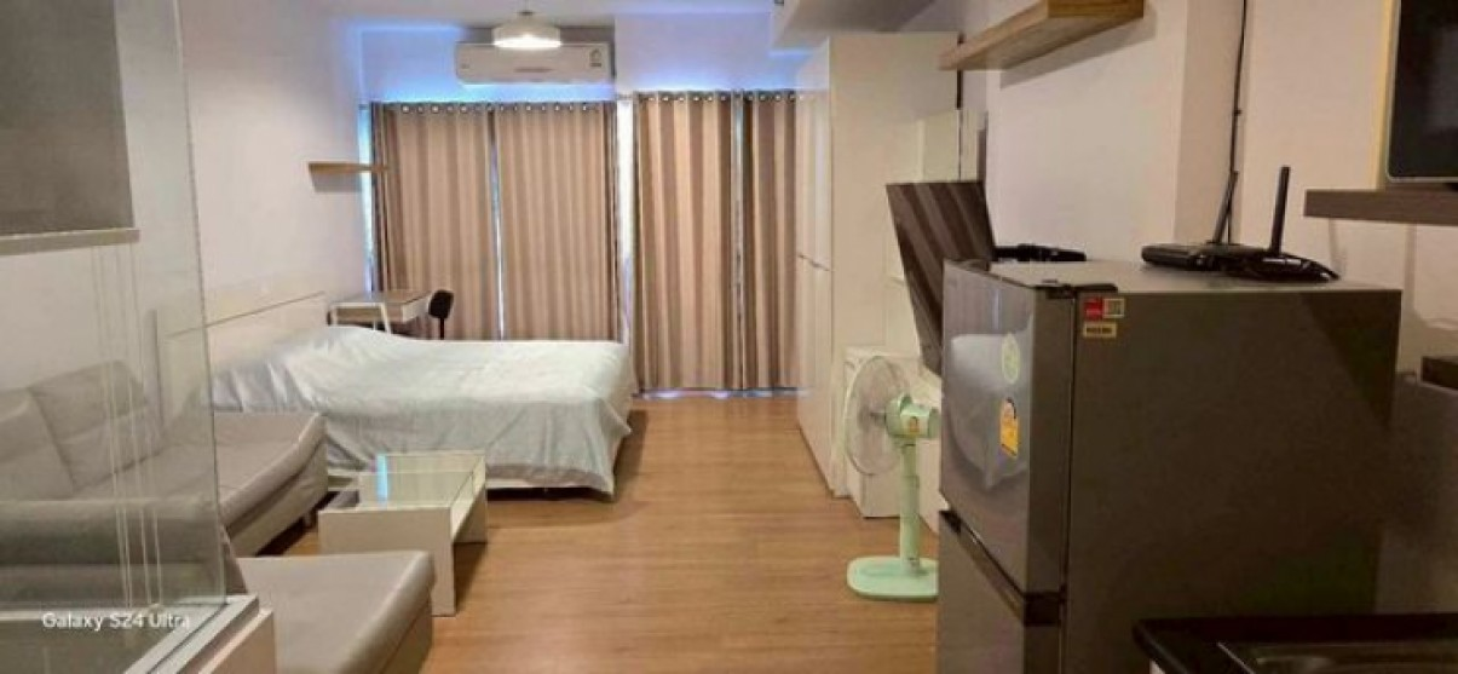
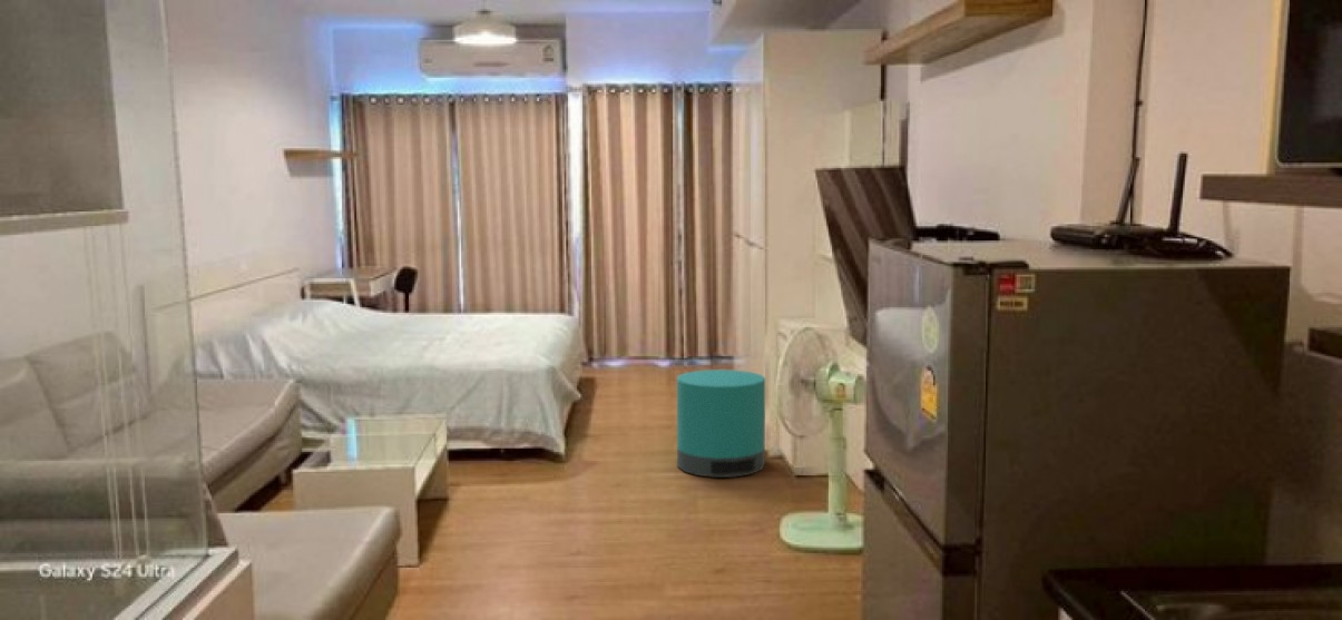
+ trash can [676,368,766,479]
